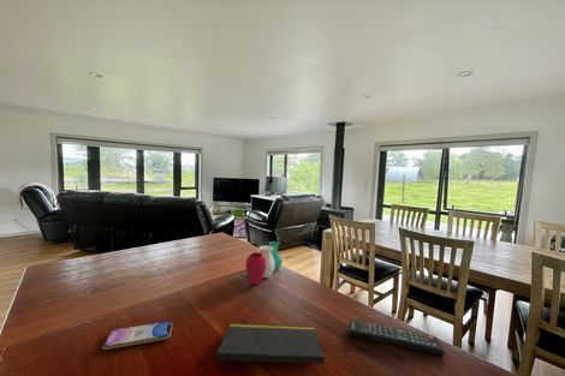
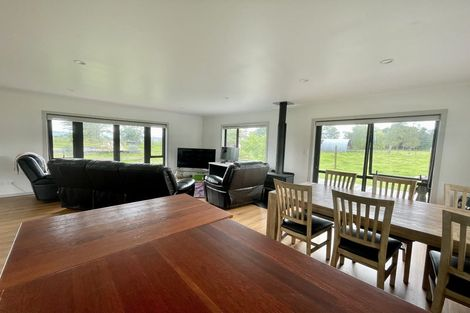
- smartphone [101,320,173,351]
- remote control [347,318,446,356]
- notepad [215,322,327,376]
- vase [244,240,284,286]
